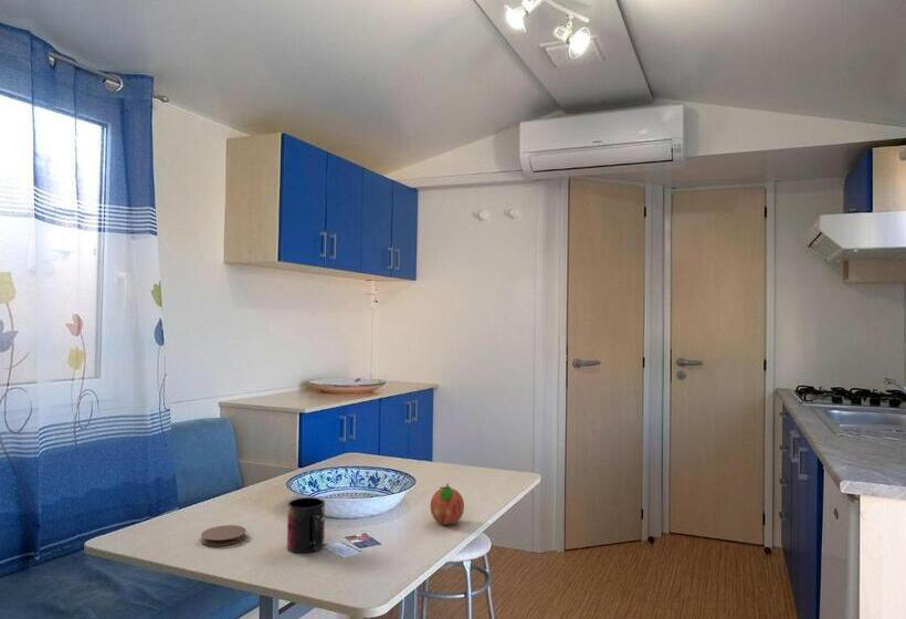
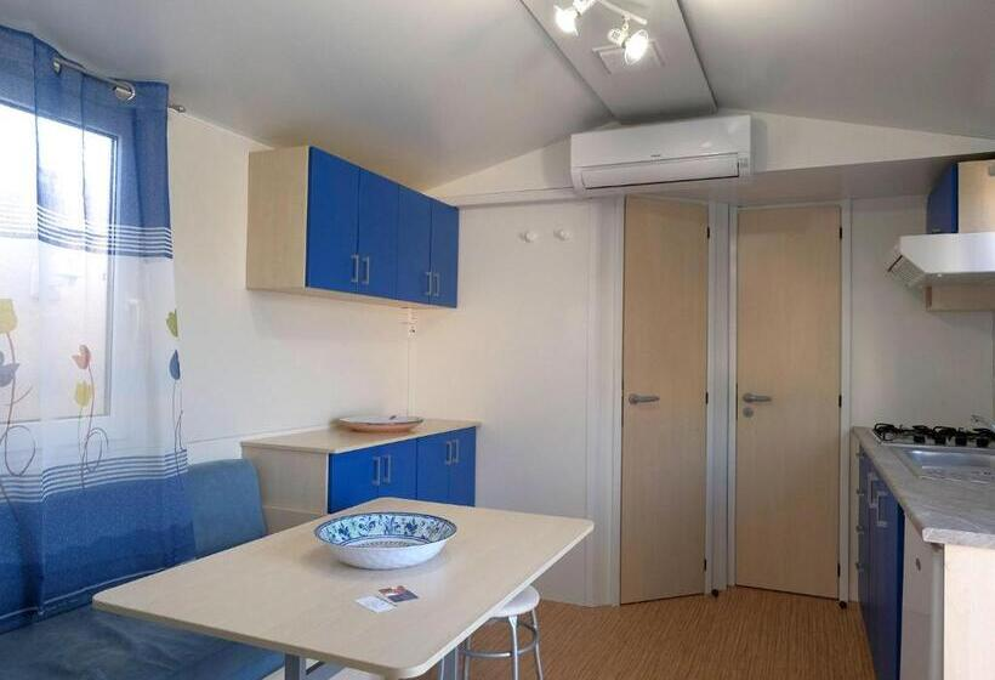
- fruit [429,483,465,526]
- coaster [200,524,247,547]
- mug [286,496,326,554]
